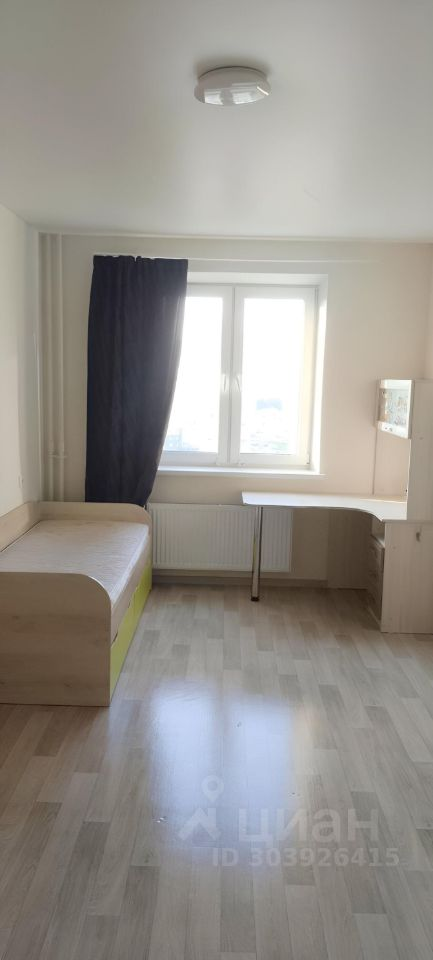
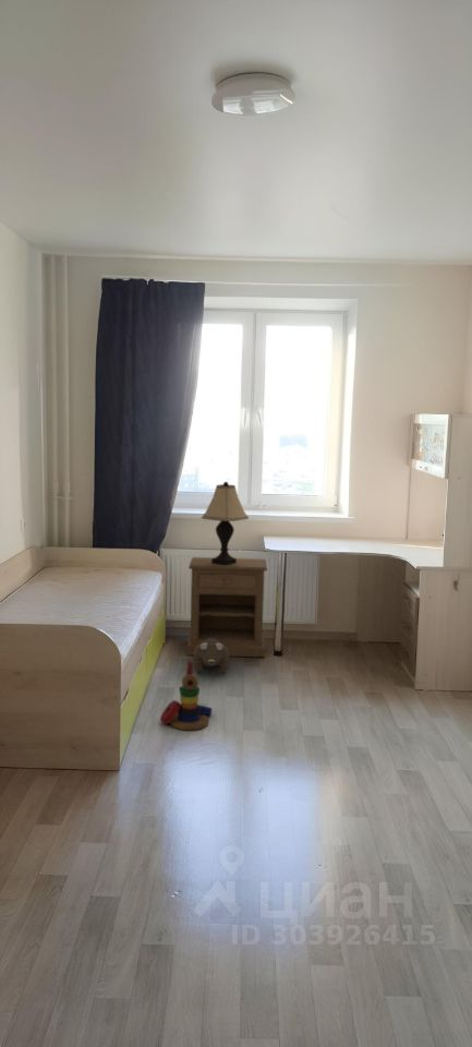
+ lamp [201,481,250,565]
+ plush toy [192,638,230,674]
+ stacking toy [159,660,214,731]
+ nightstand [185,556,268,658]
